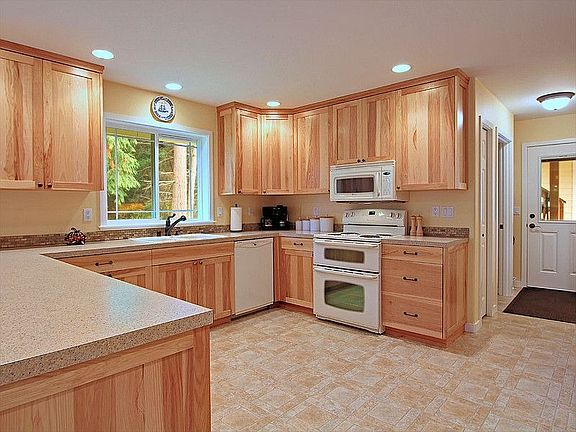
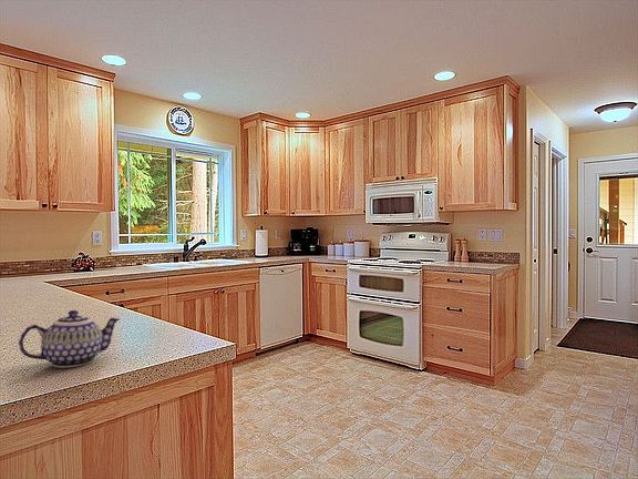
+ teapot [18,309,121,368]
